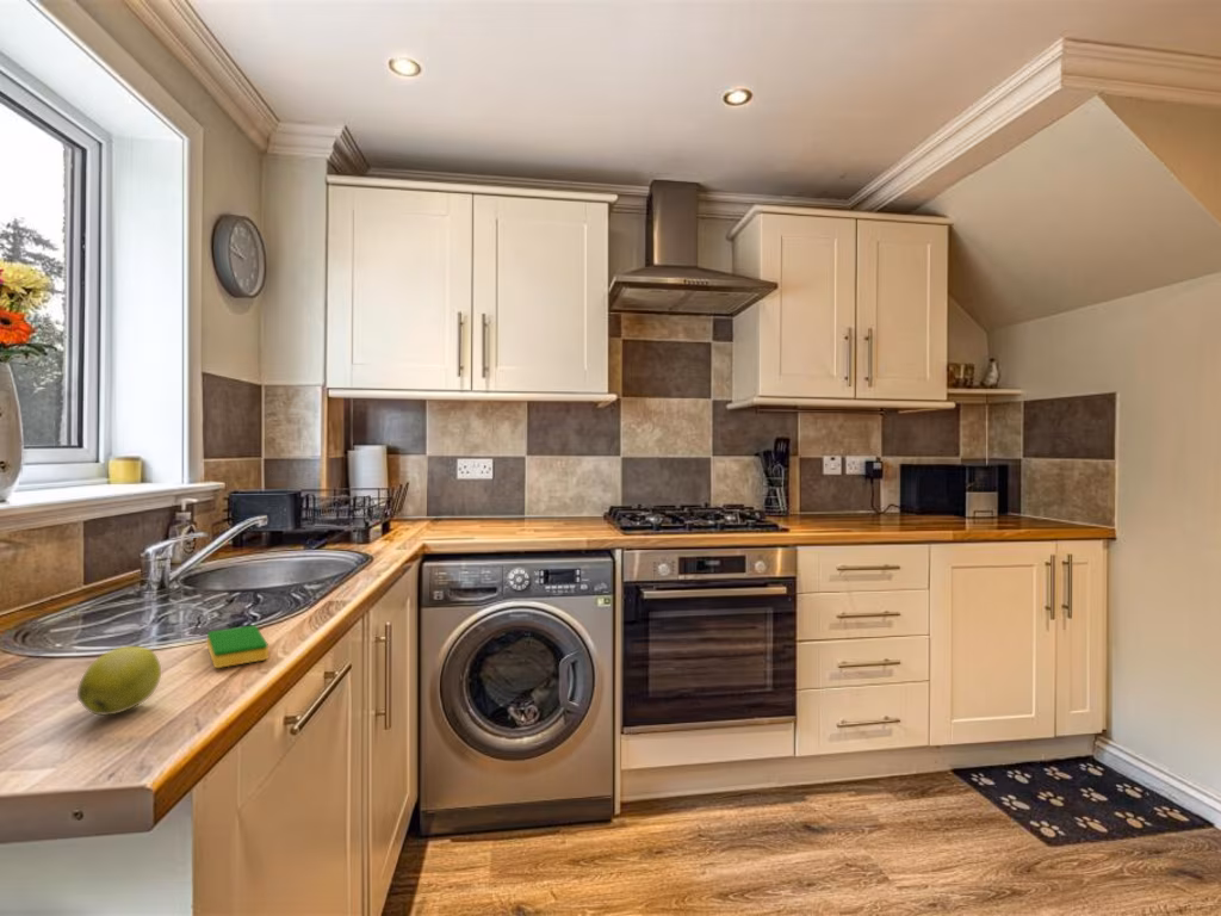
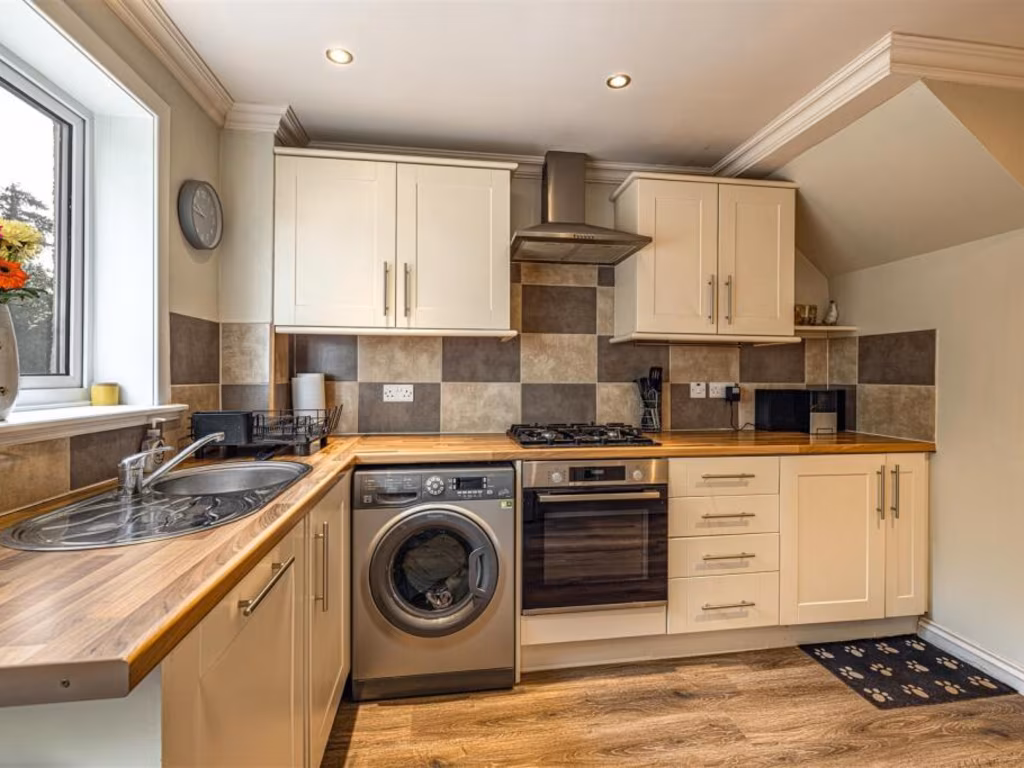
- dish sponge [206,624,269,669]
- apple [76,645,162,716]
